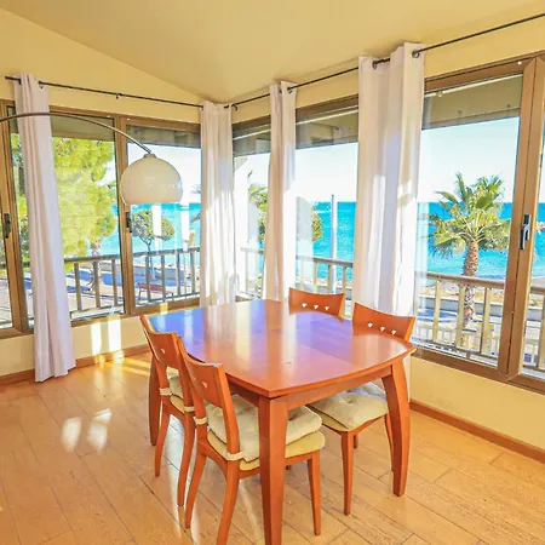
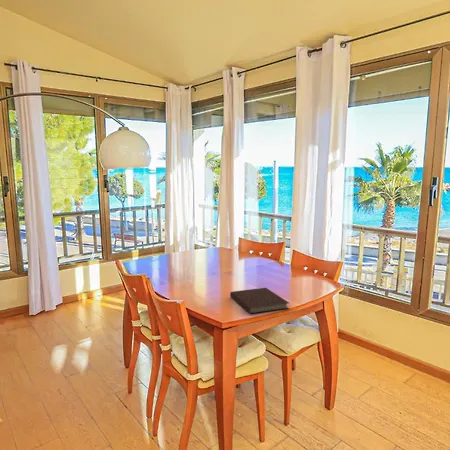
+ notebook [229,287,290,315]
